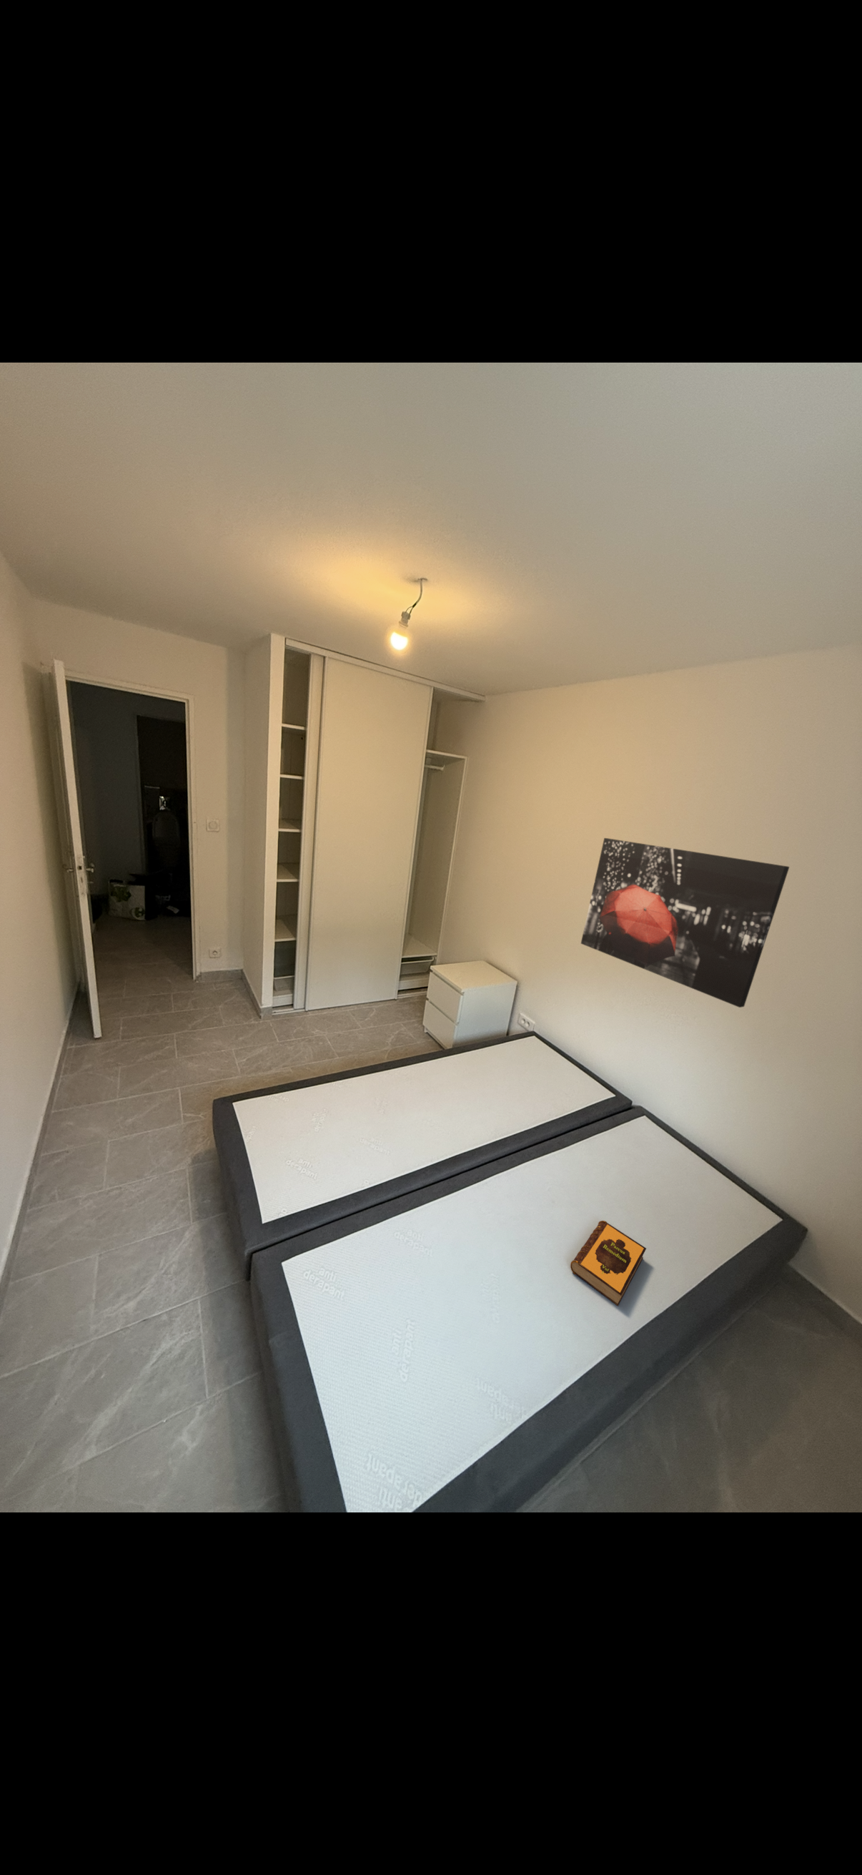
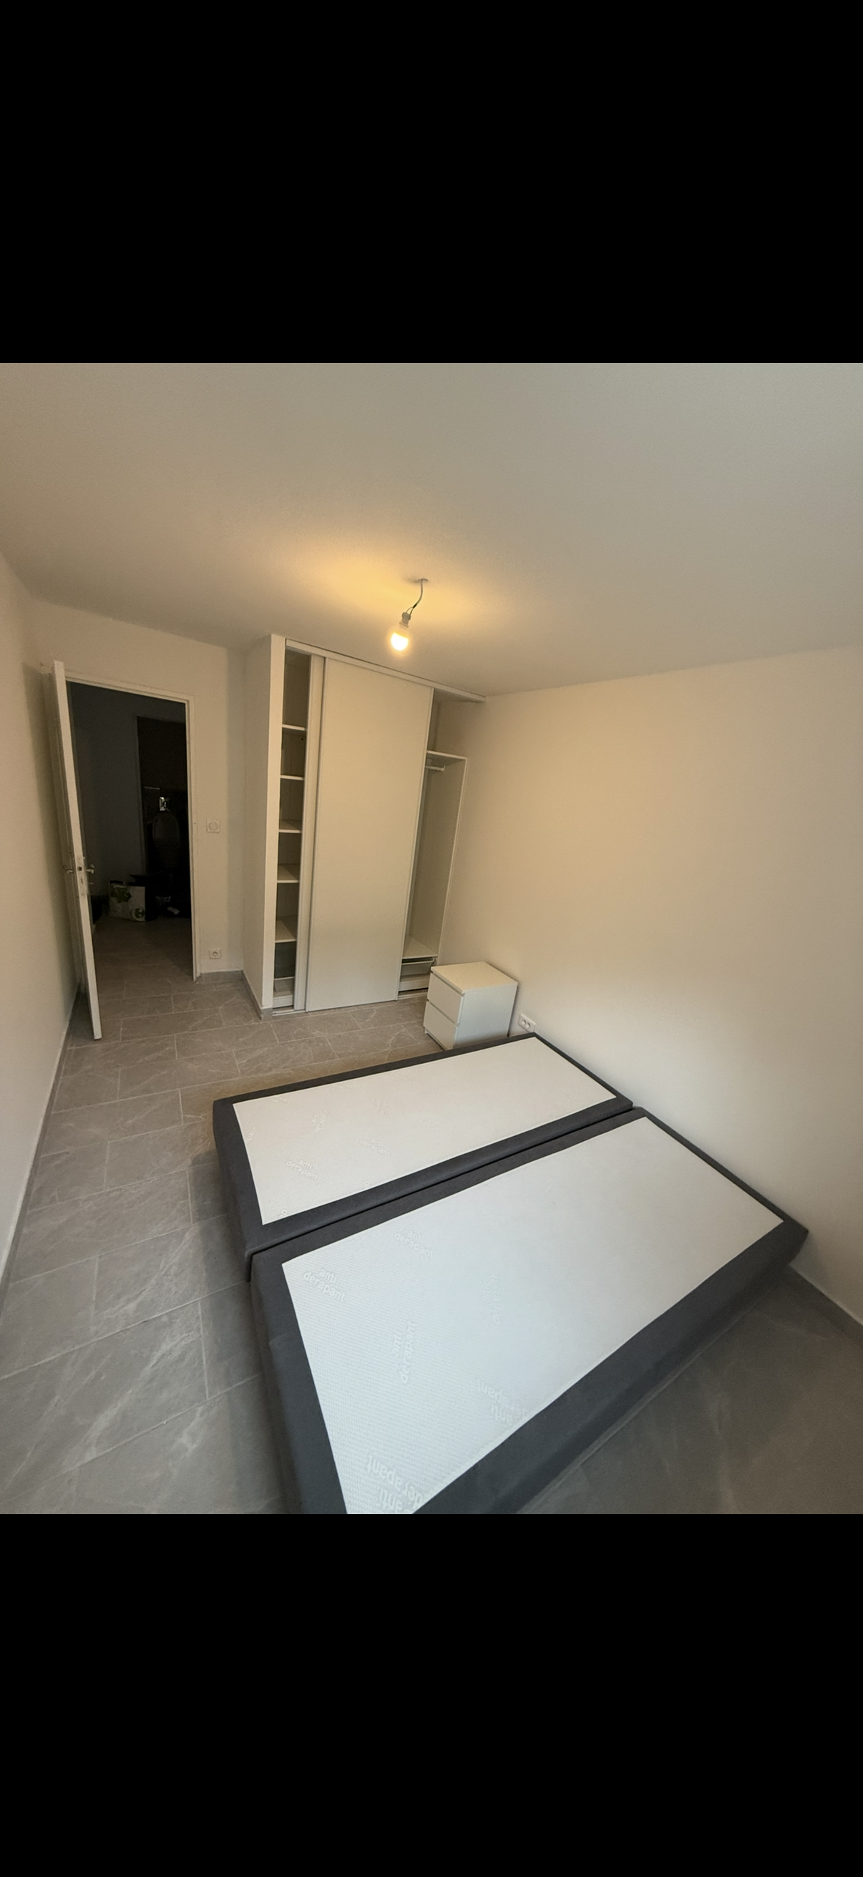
- hardback book [569,1220,647,1307]
- wall art [580,837,790,1008]
